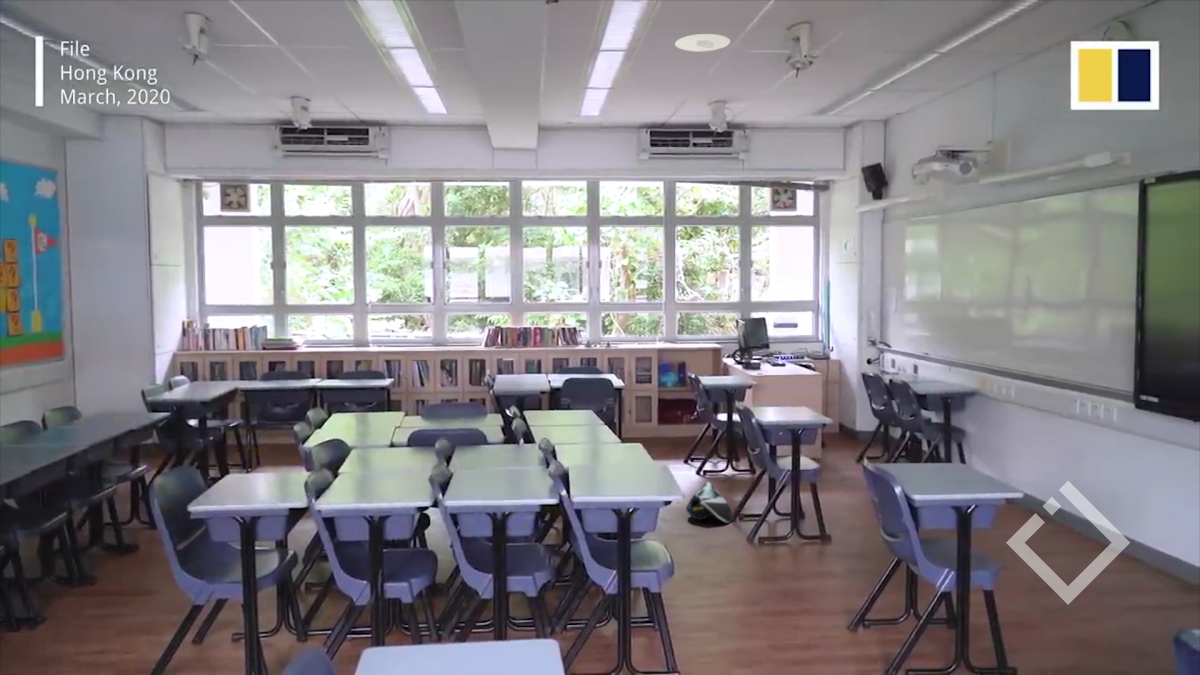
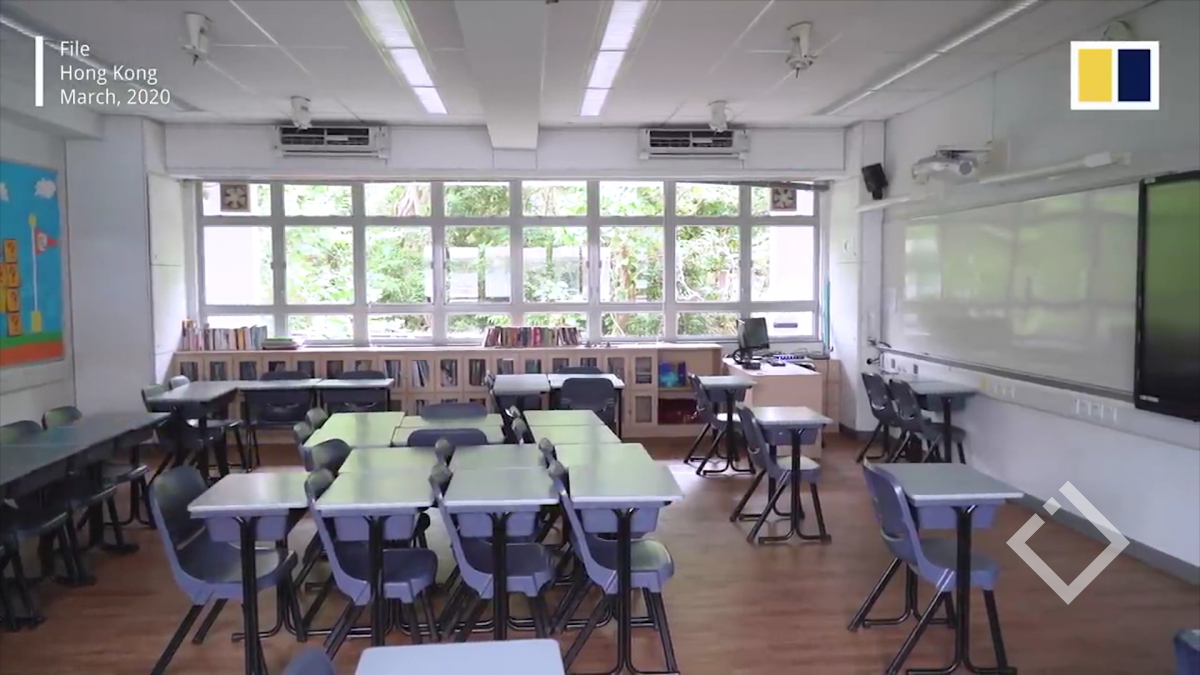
- recessed light [674,33,731,53]
- bag [685,481,734,524]
